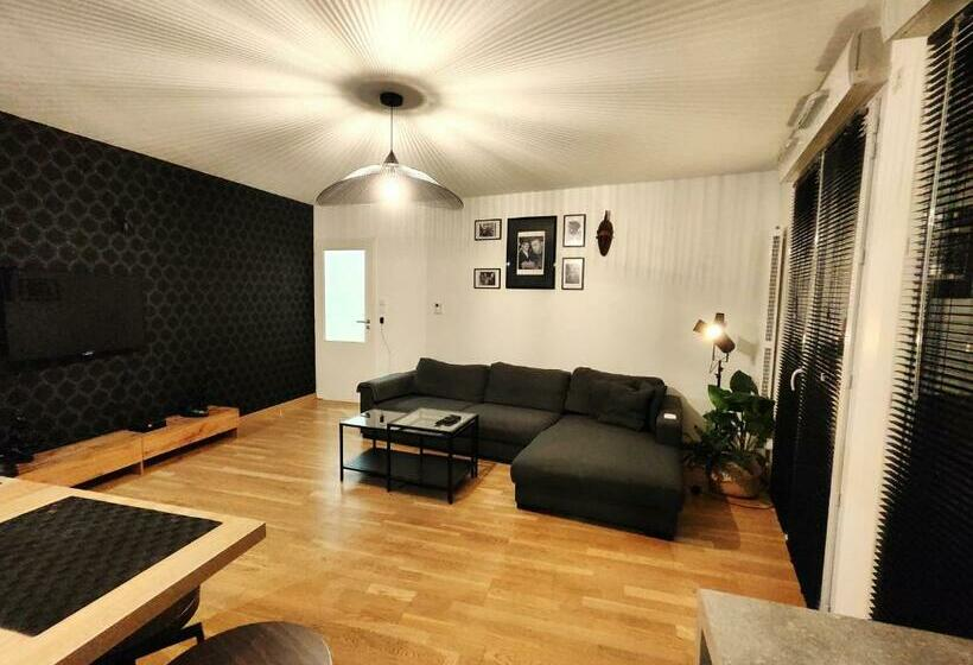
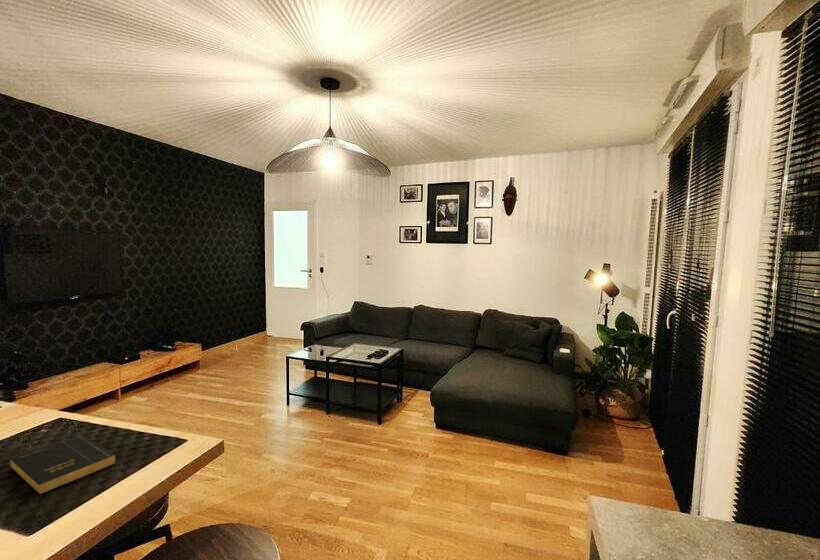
+ book [8,433,117,496]
